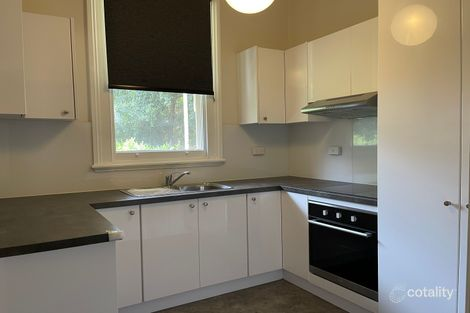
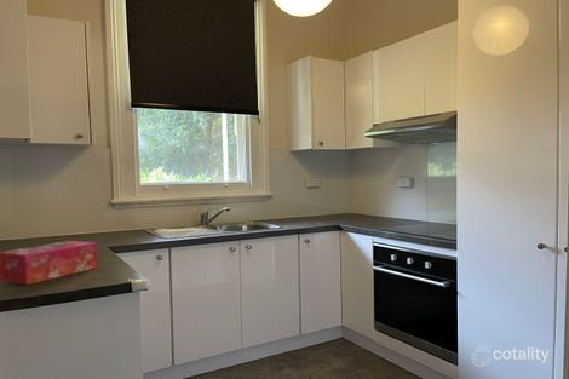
+ tissue box [0,240,99,286]
